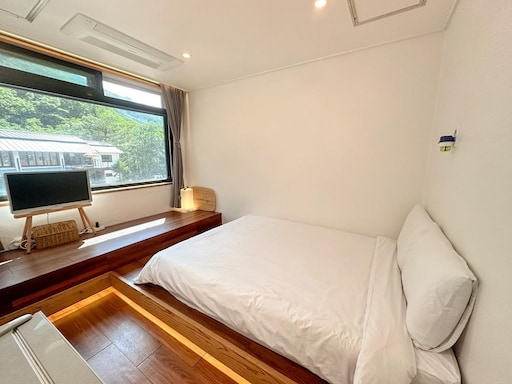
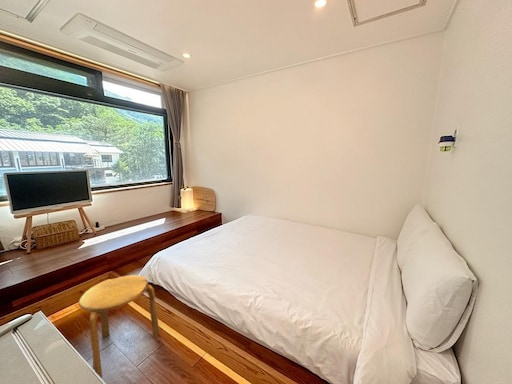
+ stool [78,274,160,379]
